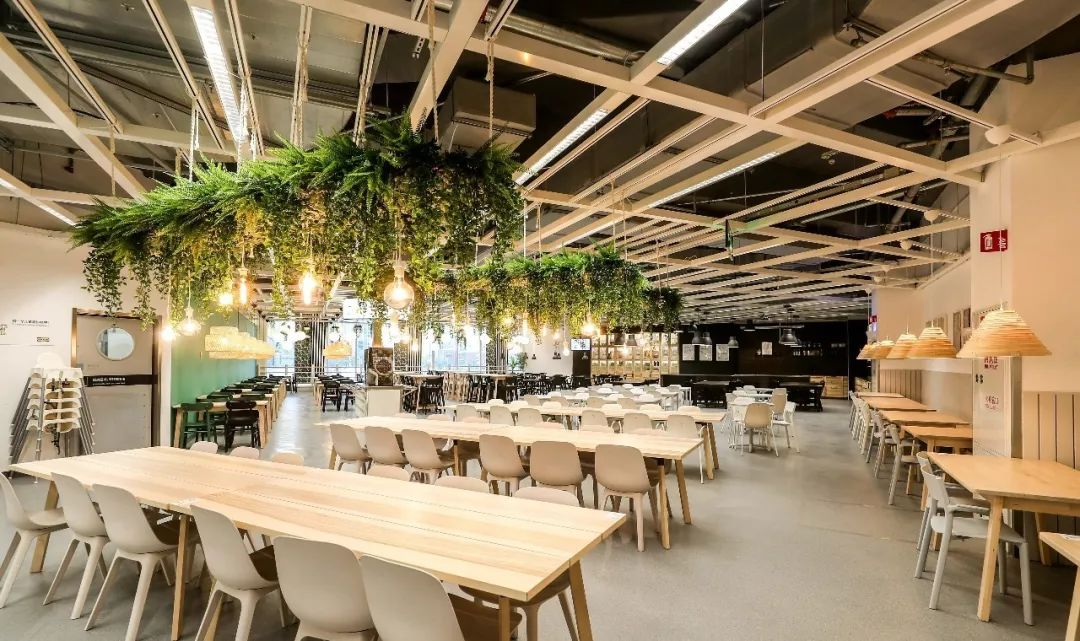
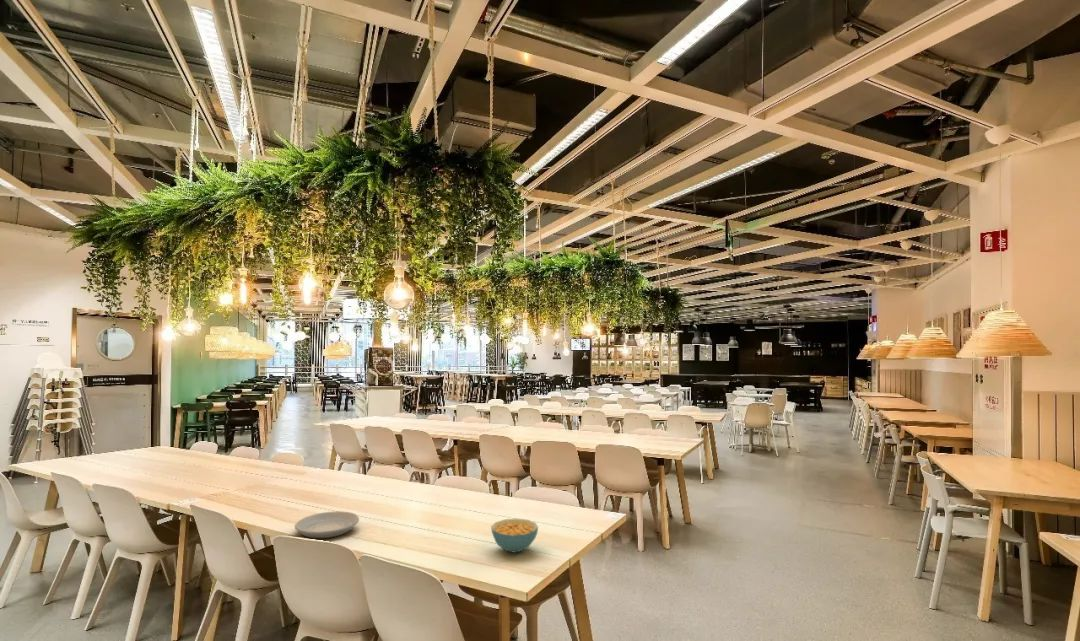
+ cereal bowl [490,518,539,554]
+ plate [294,510,360,539]
